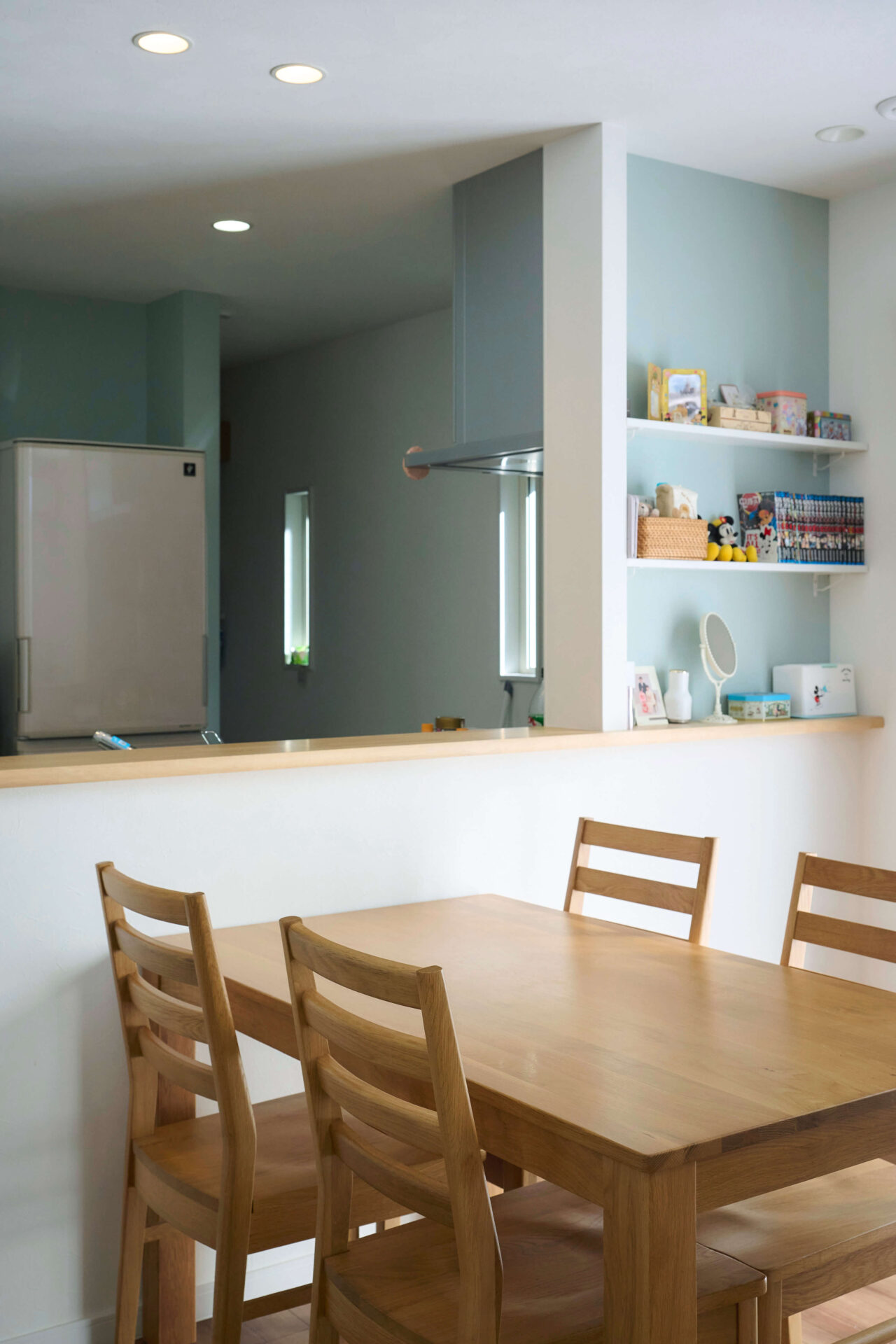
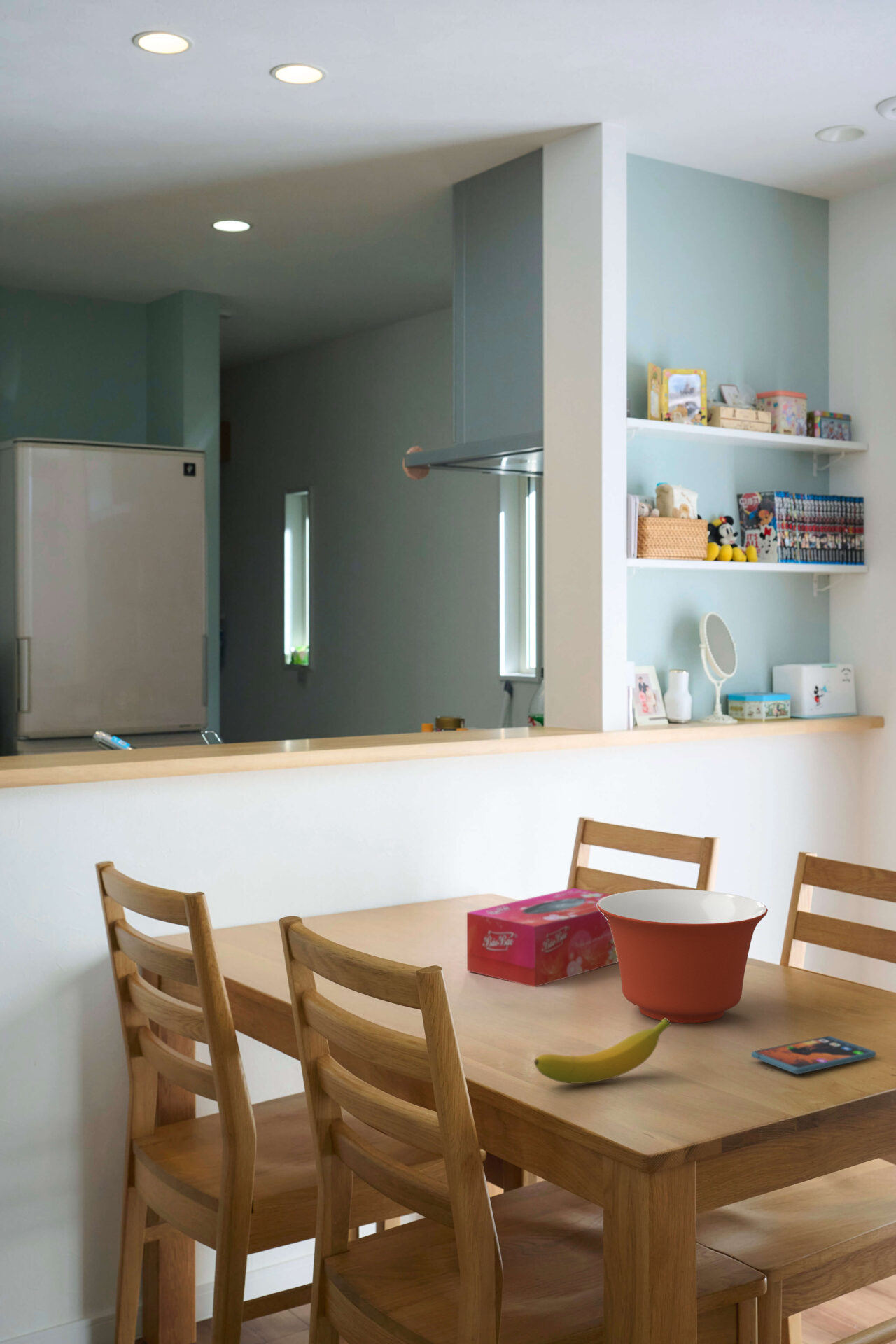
+ tissue box [466,888,619,988]
+ smartphone [750,1035,876,1075]
+ banana [533,1018,671,1084]
+ mixing bowl [597,888,769,1024]
